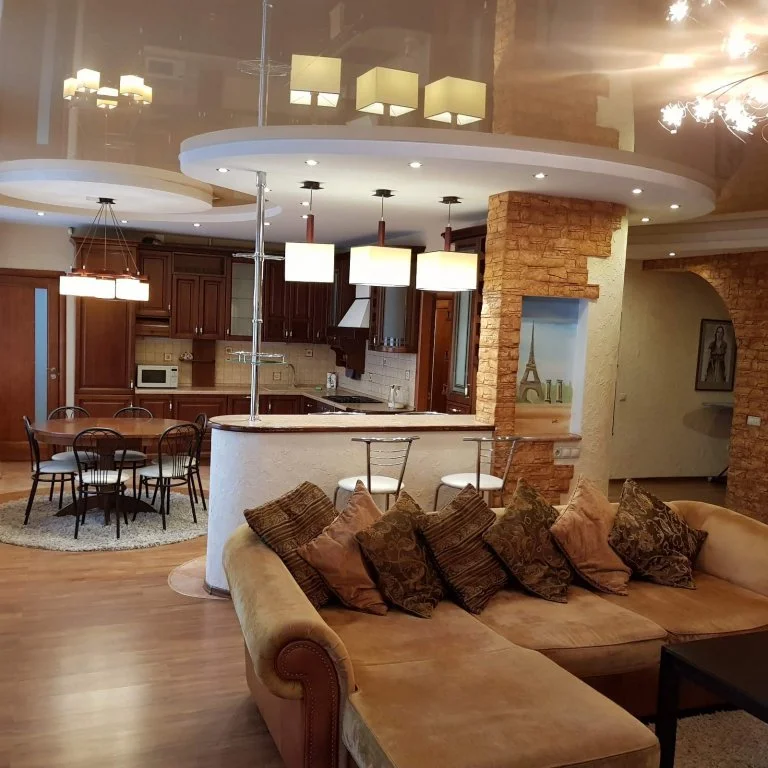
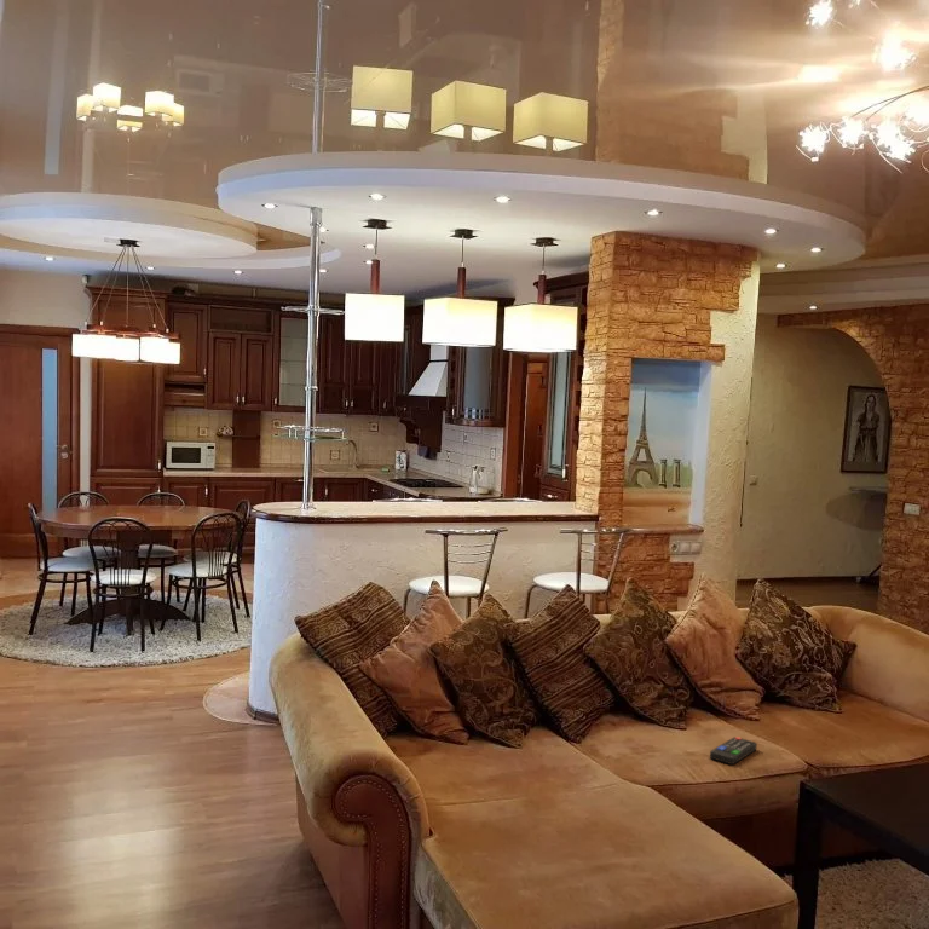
+ remote control [709,735,758,766]
